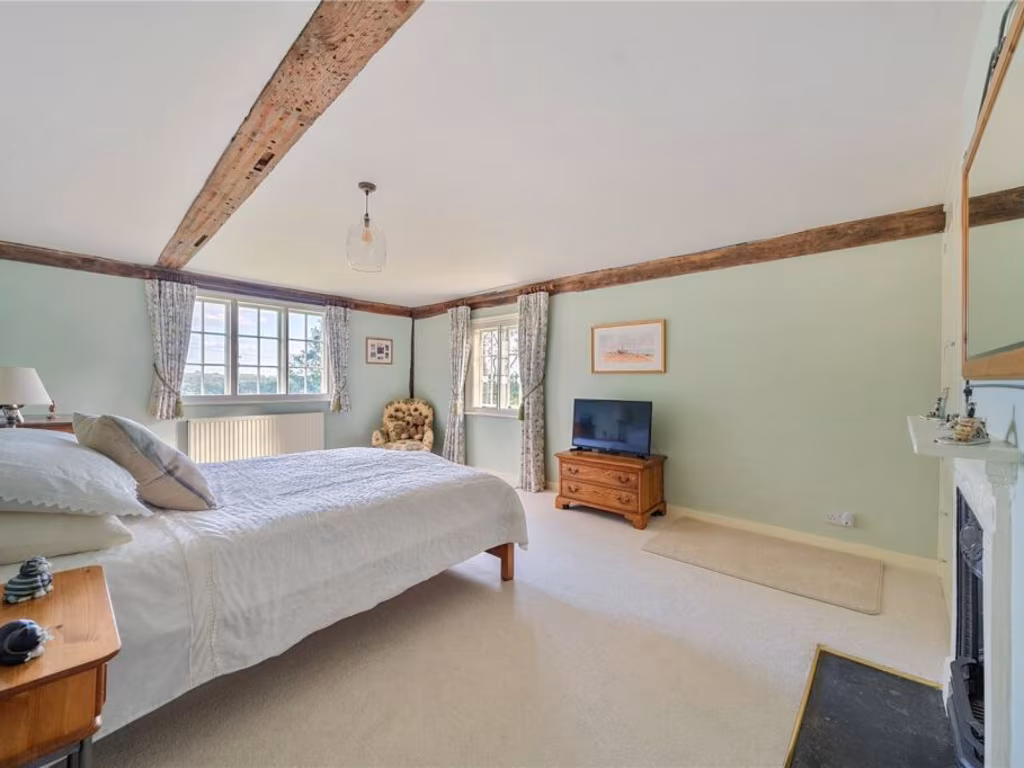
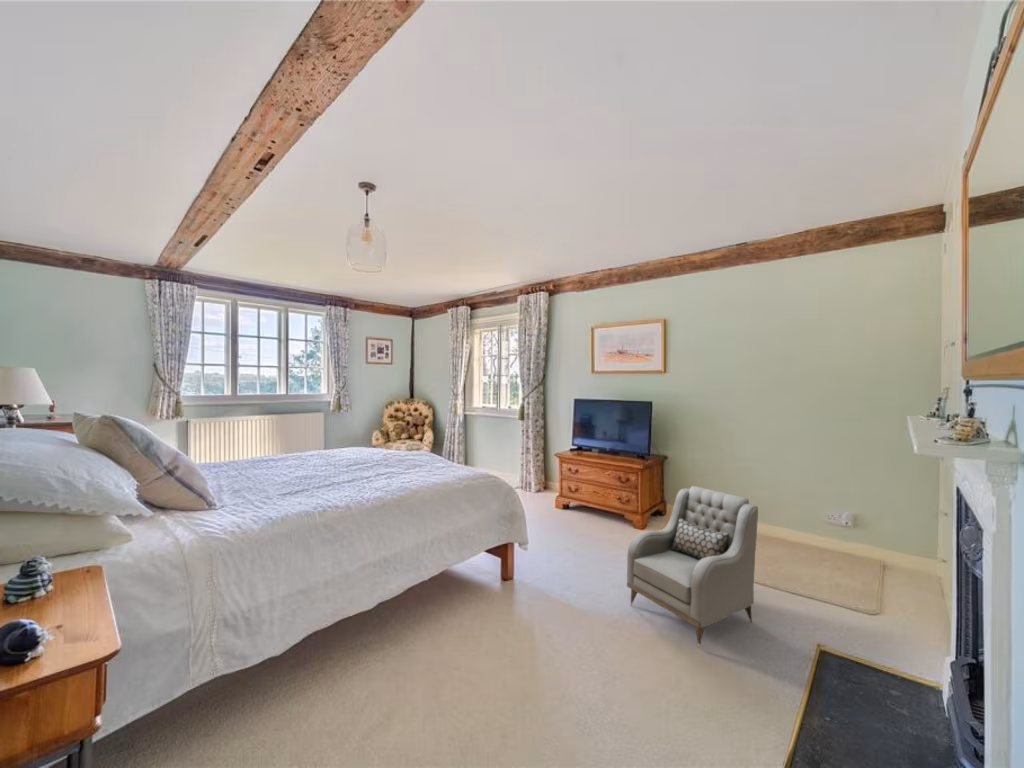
+ armchair [626,485,759,649]
